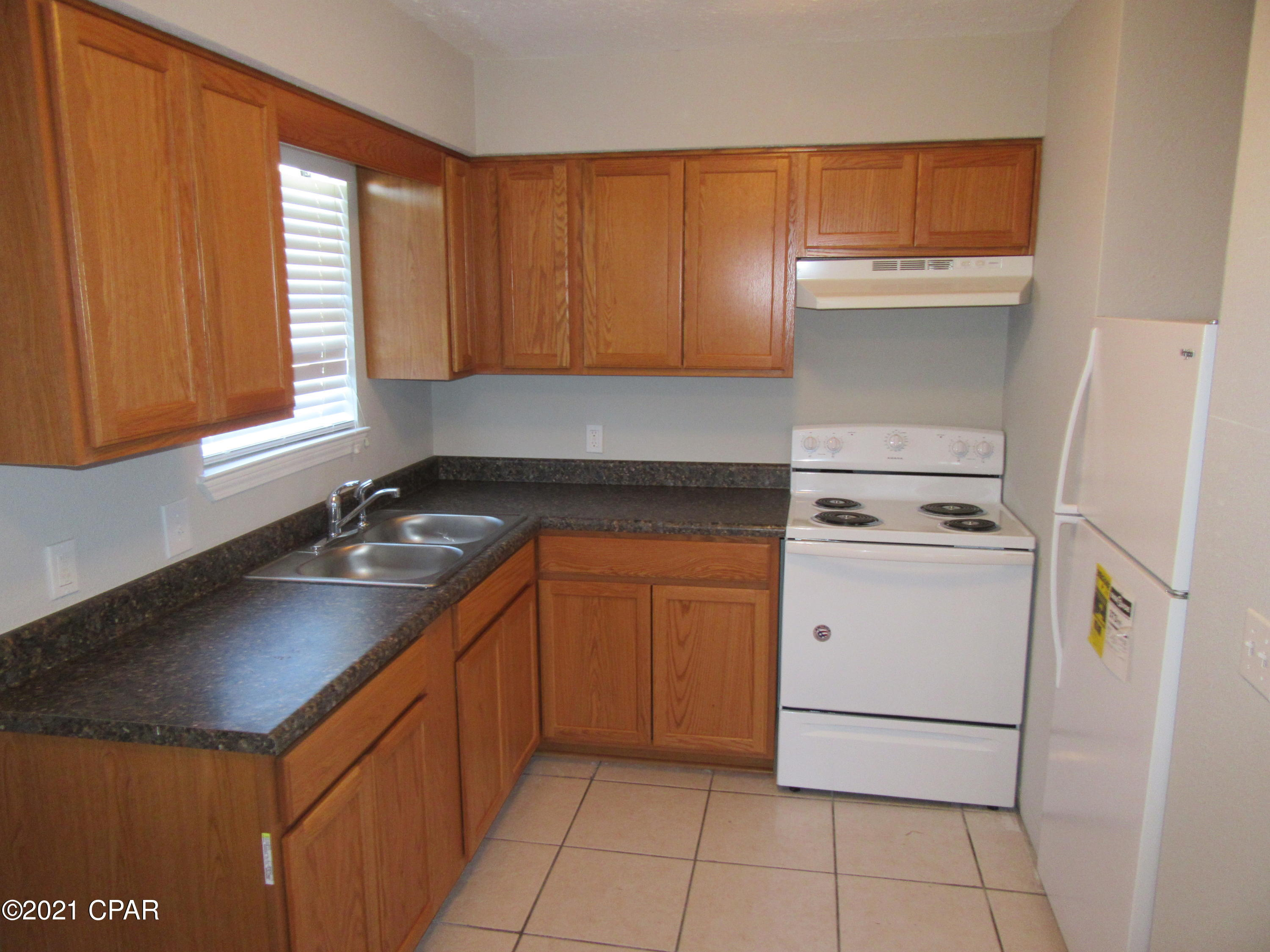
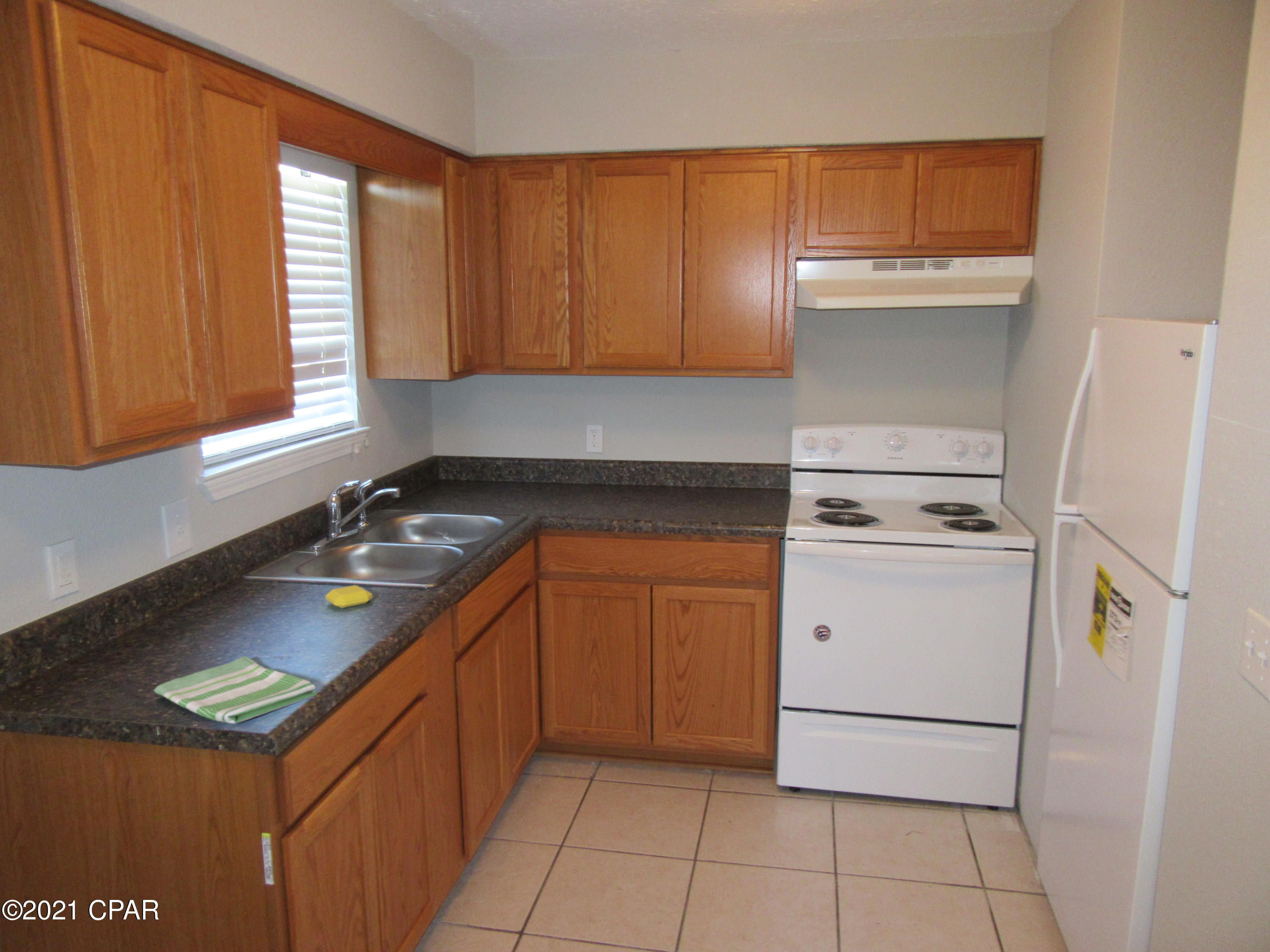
+ soap bar [325,585,373,608]
+ dish towel [154,656,317,724]
